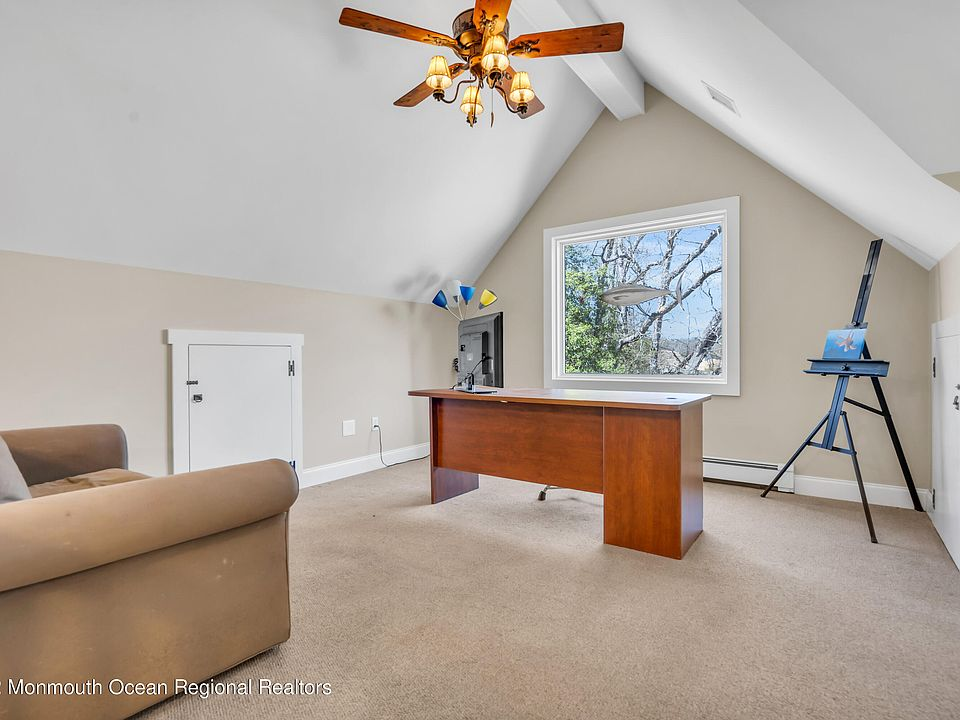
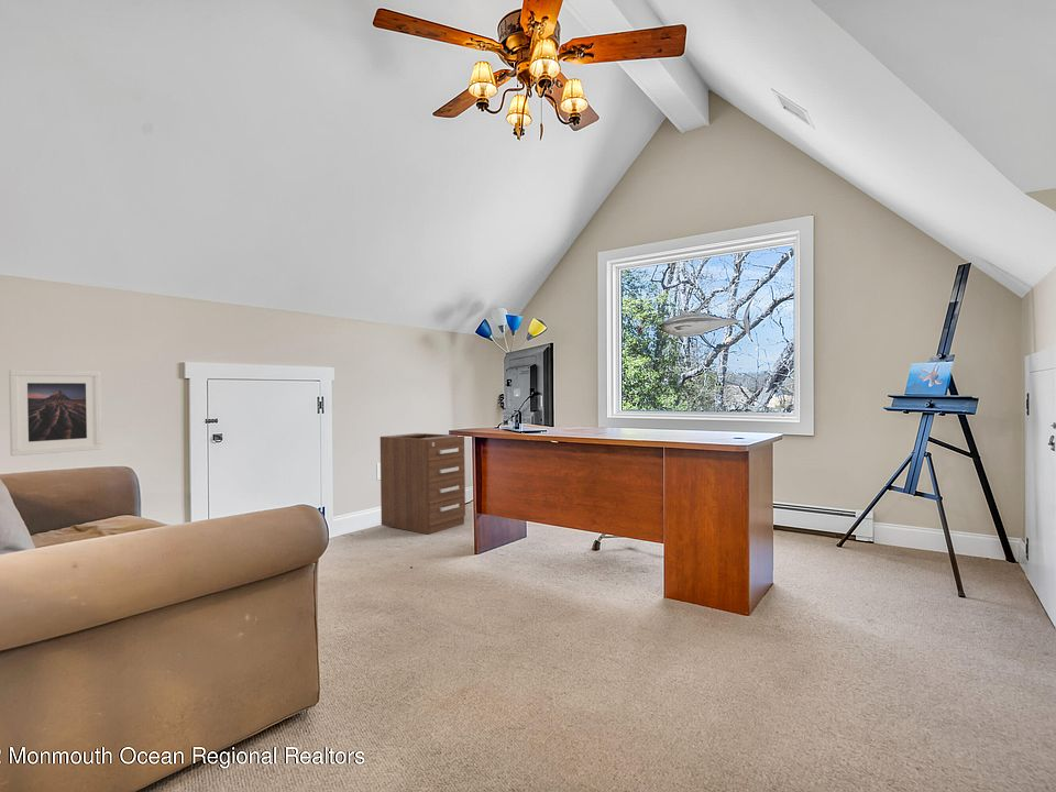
+ filing cabinet [380,432,466,536]
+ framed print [8,369,103,458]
